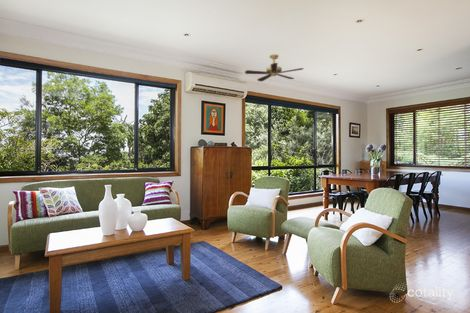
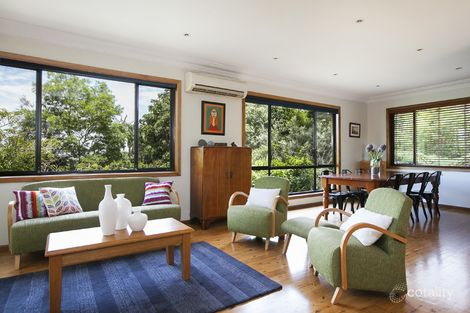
- ceiling fan [244,53,304,83]
